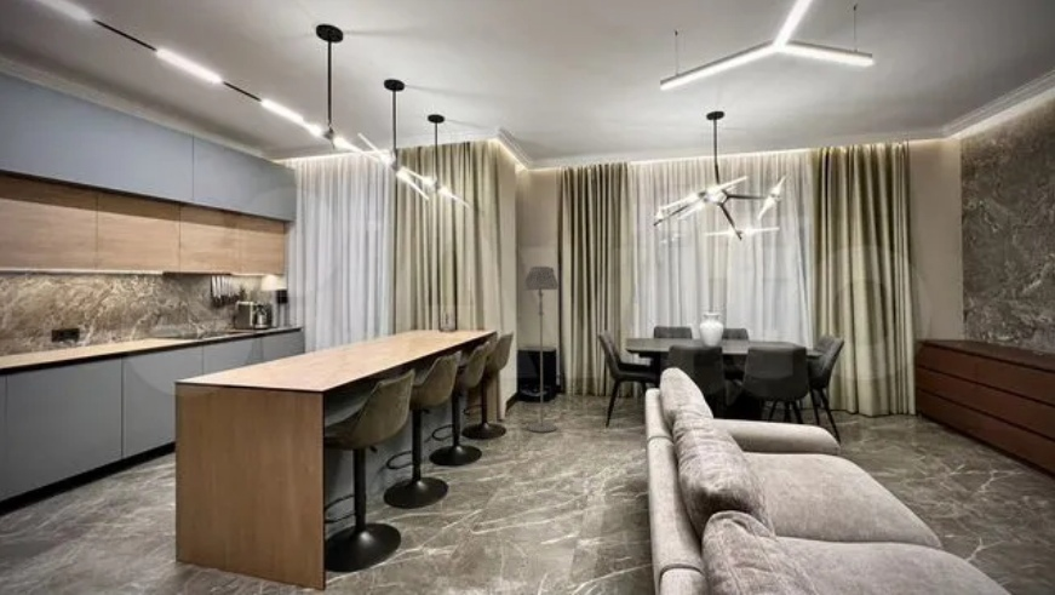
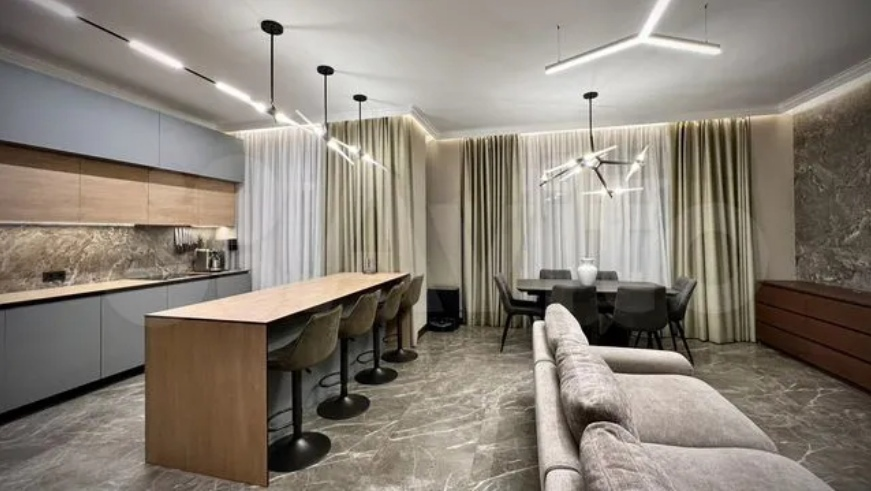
- floor lamp [522,265,560,434]
